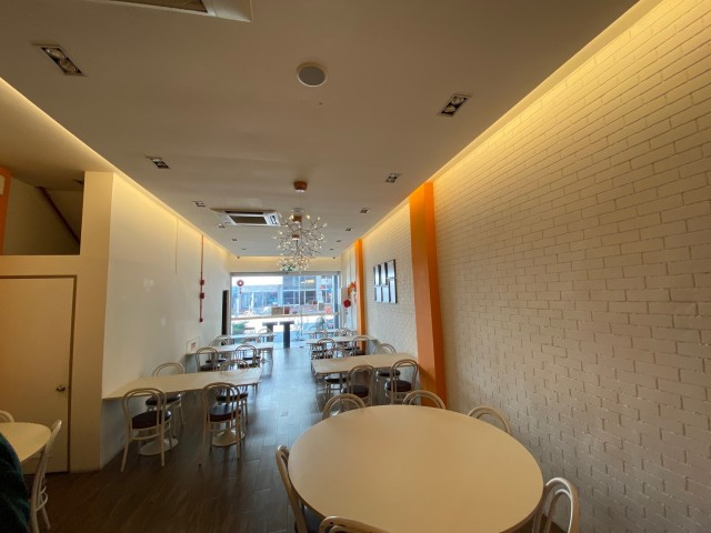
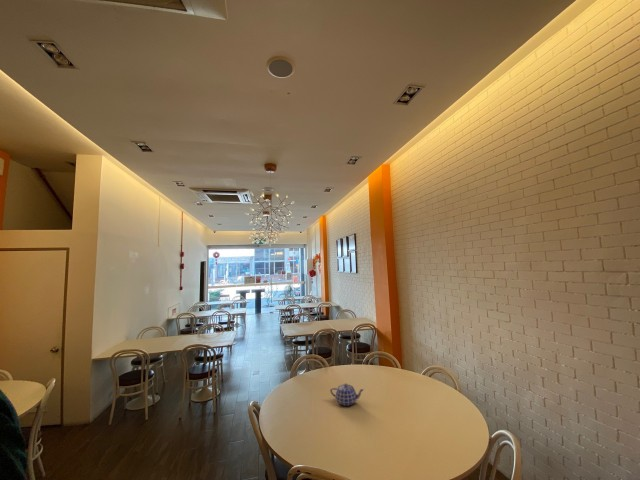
+ teapot [329,383,365,407]
